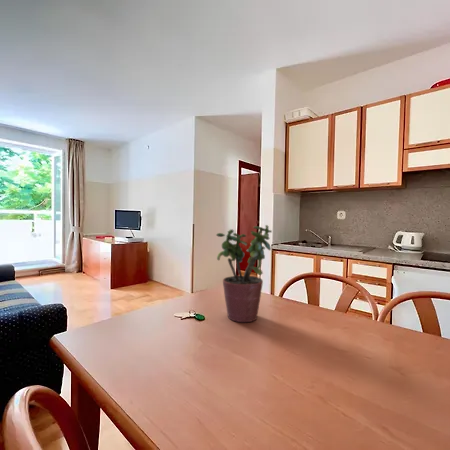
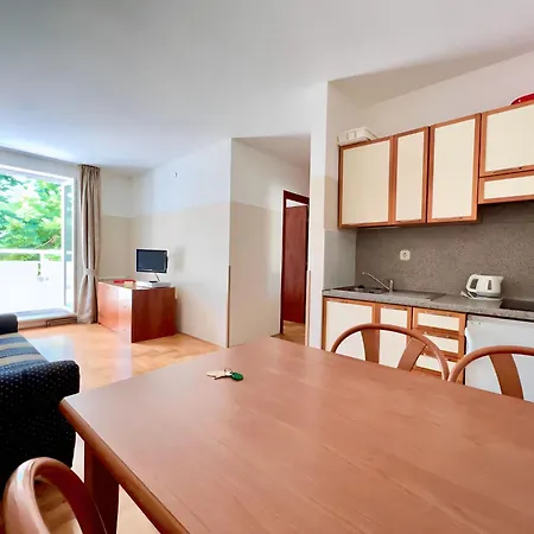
- potted plant [215,224,273,323]
